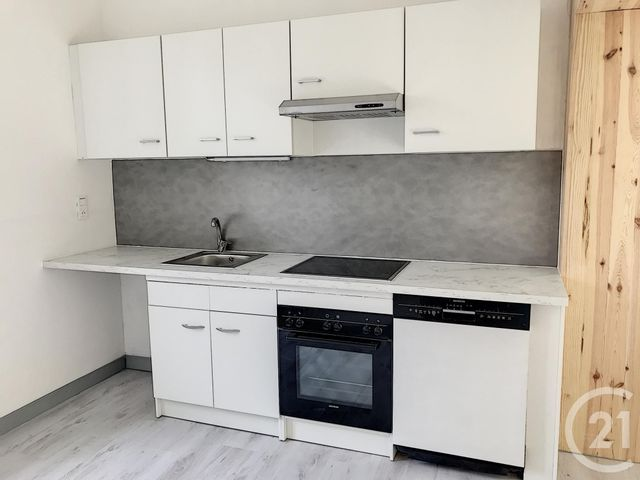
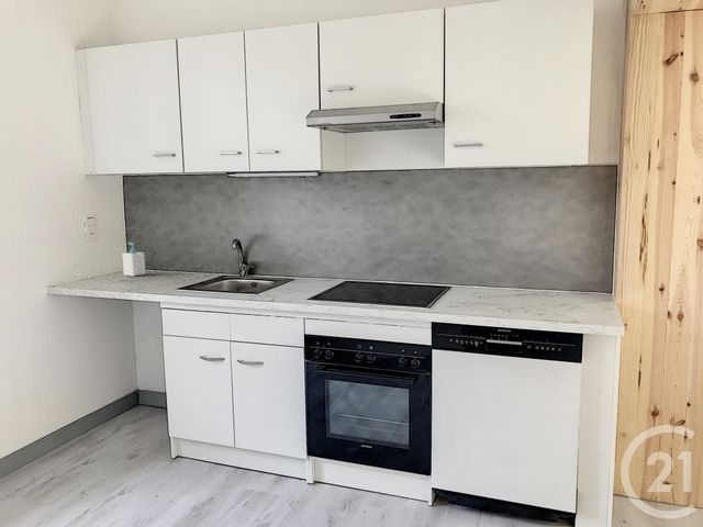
+ soap bottle [122,242,146,277]
